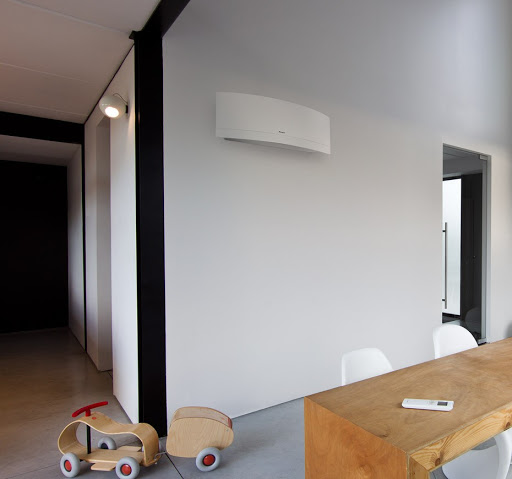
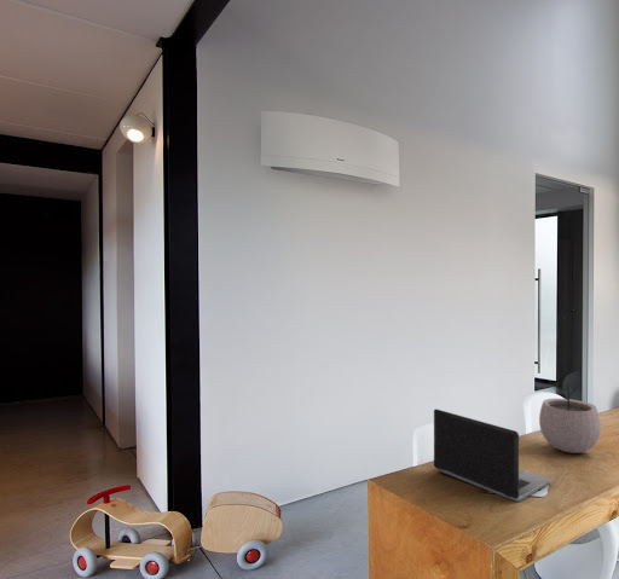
+ laptop computer [433,409,551,503]
+ plant pot [538,382,602,454]
